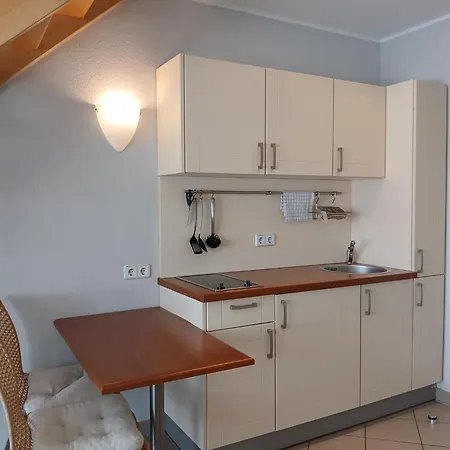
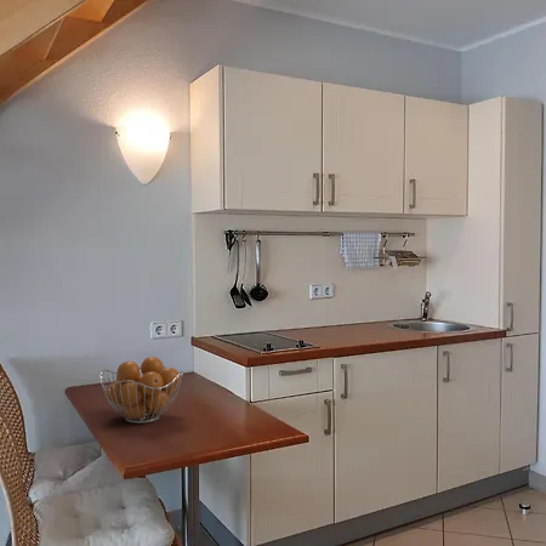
+ fruit basket [99,356,184,425]
